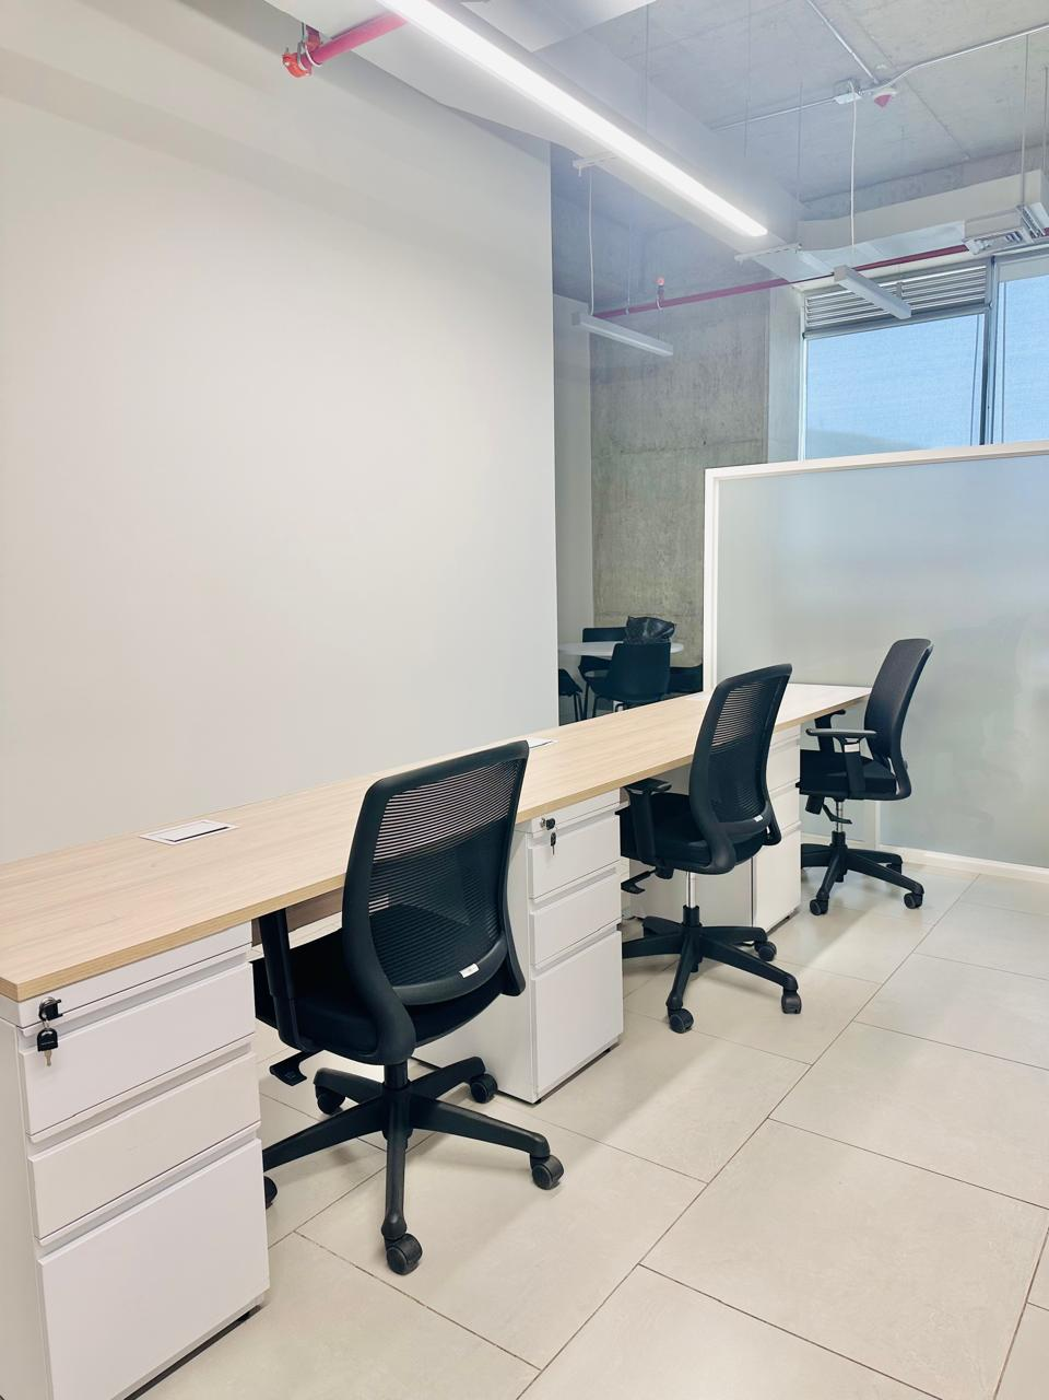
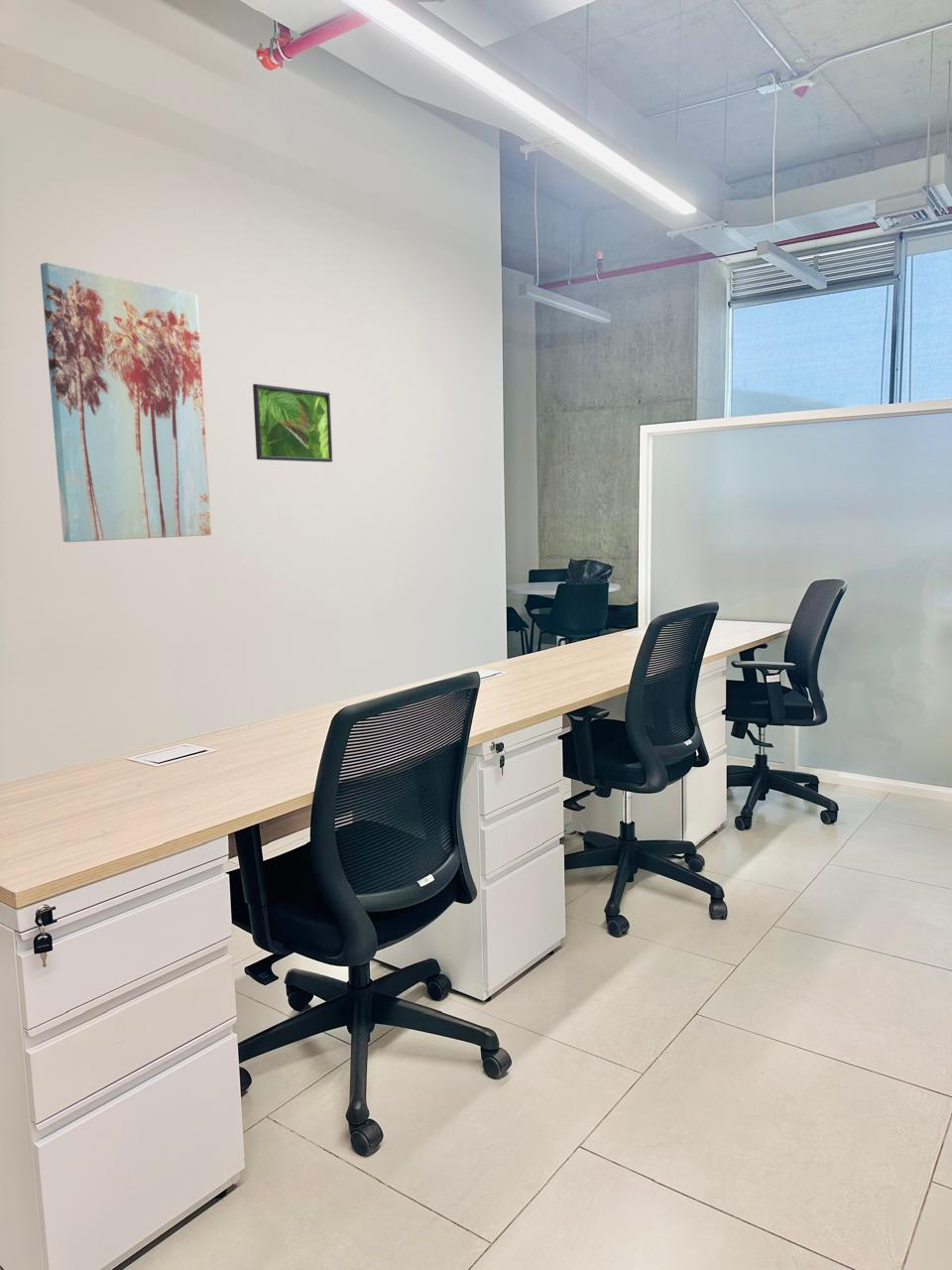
+ wall art [40,262,212,543]
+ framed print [252,383,333,463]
